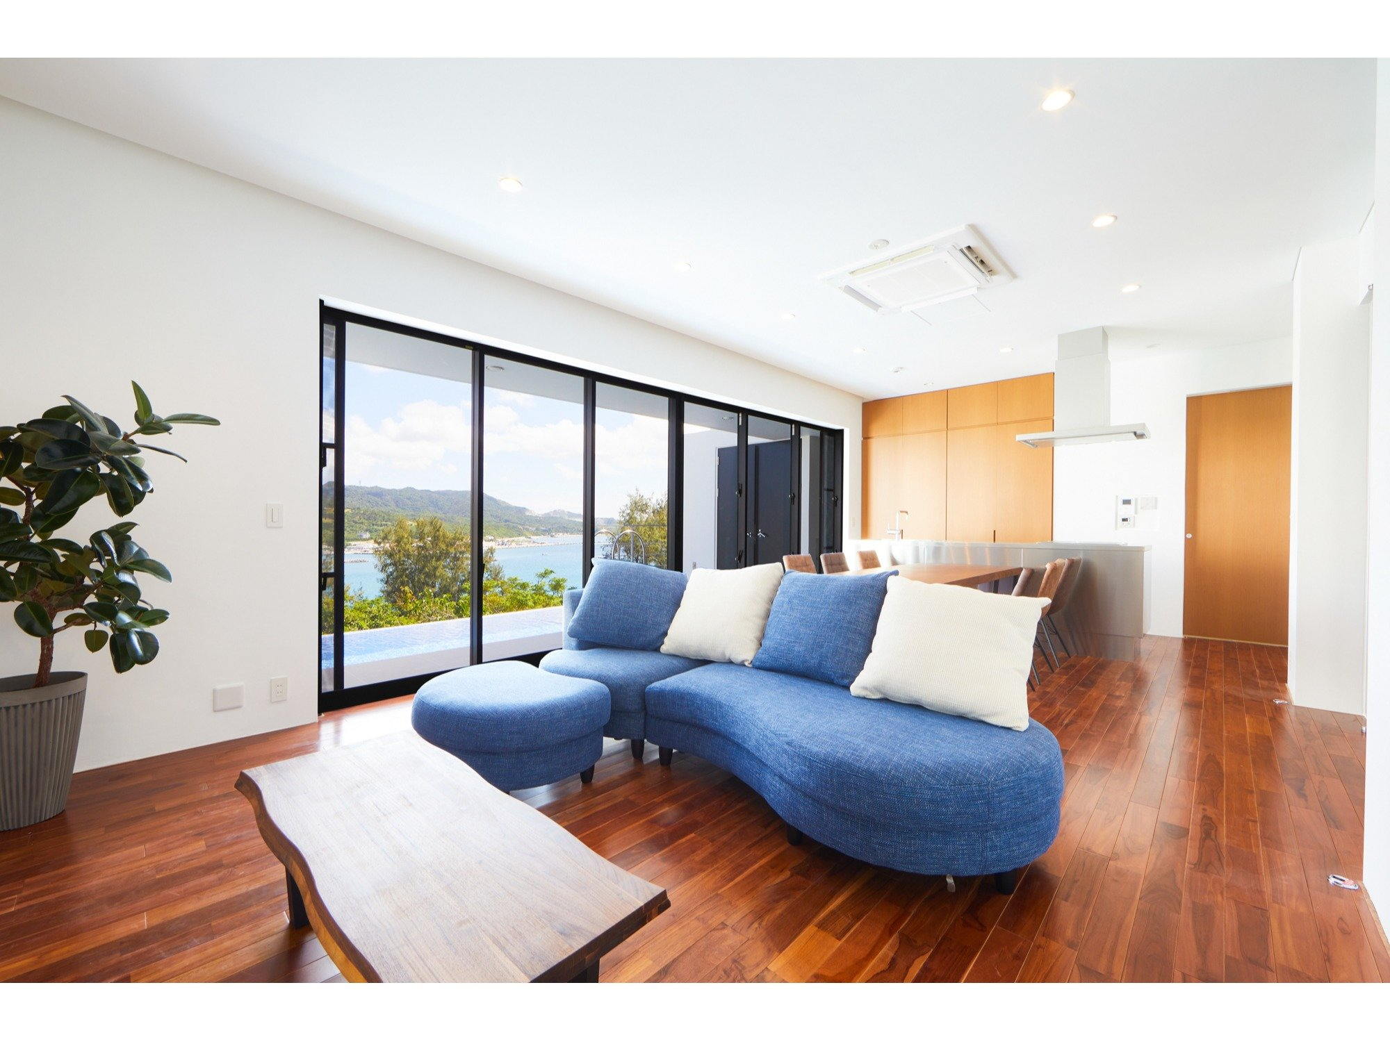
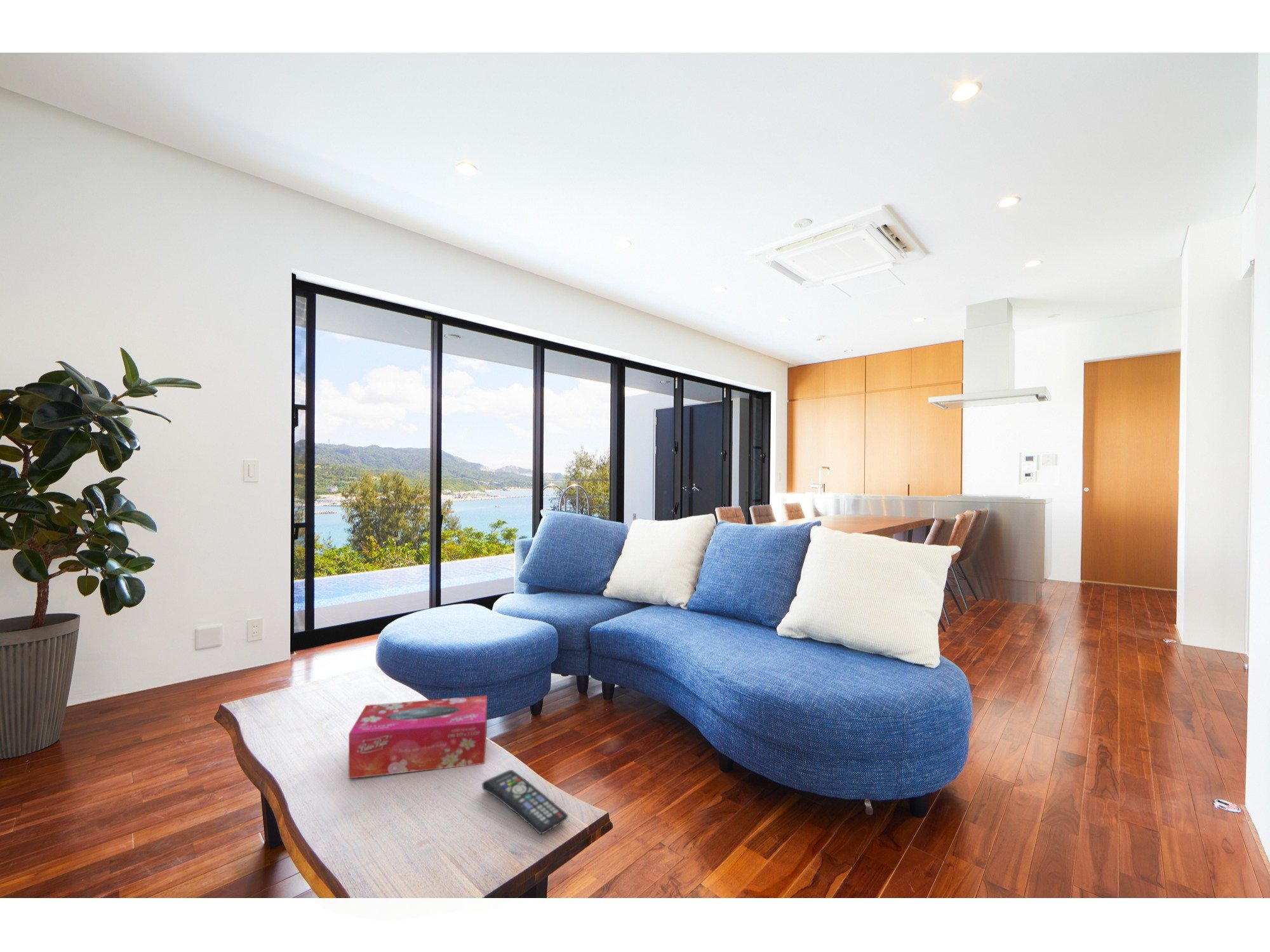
+ tissue box [348,695,488,779]
+ remote control [481,769,569,835]
